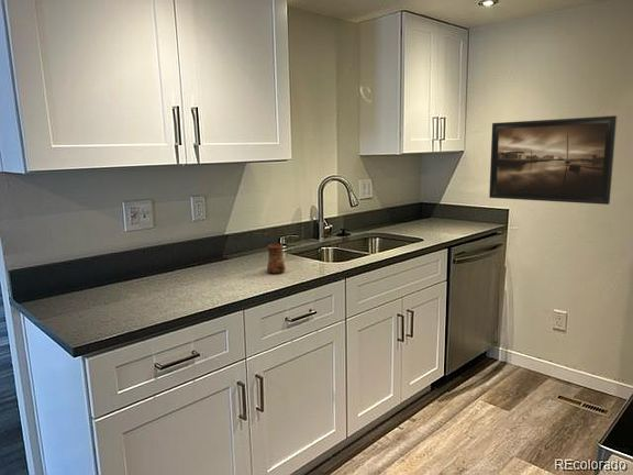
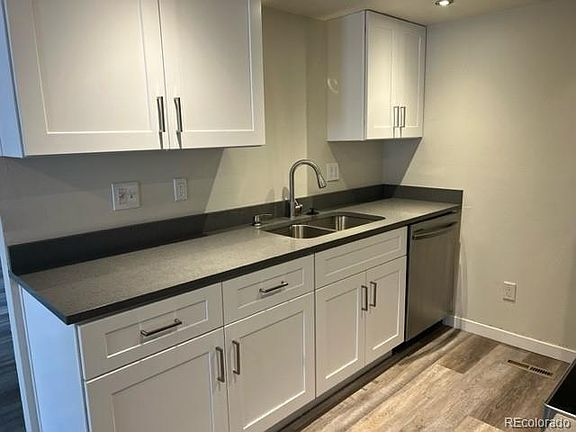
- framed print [488,114,618,206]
- cup [266,243,287,275]
